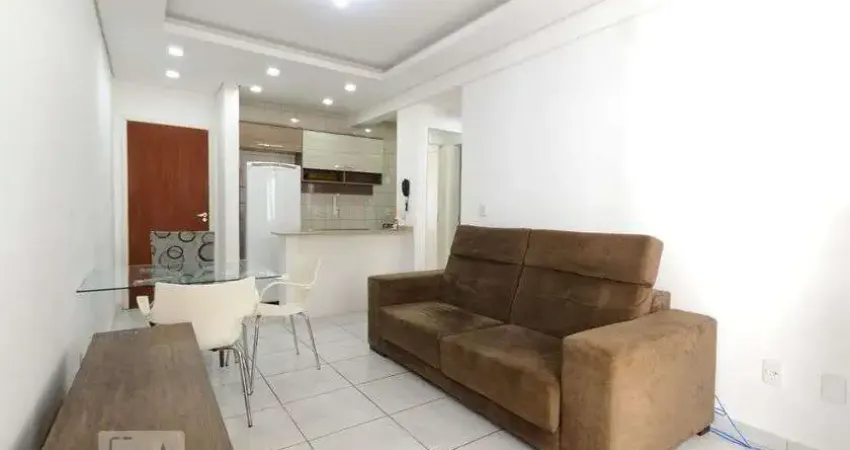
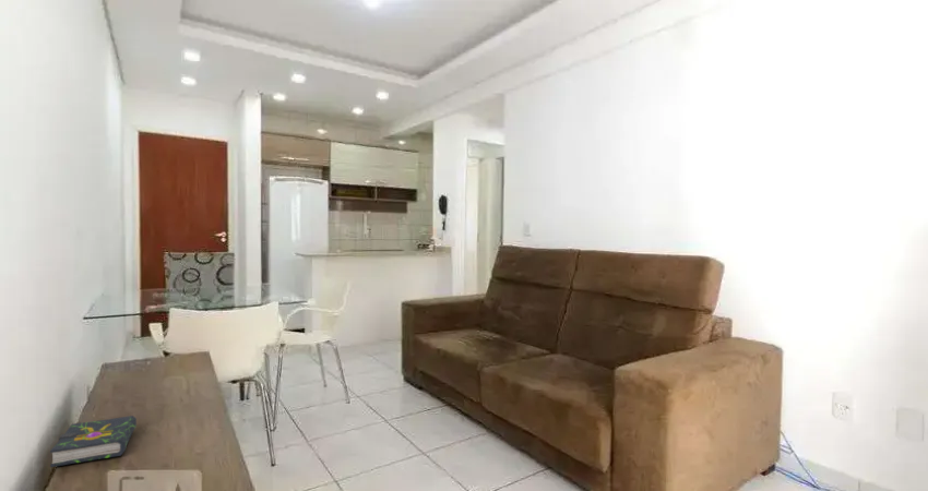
+ book [49,415,138,468]
